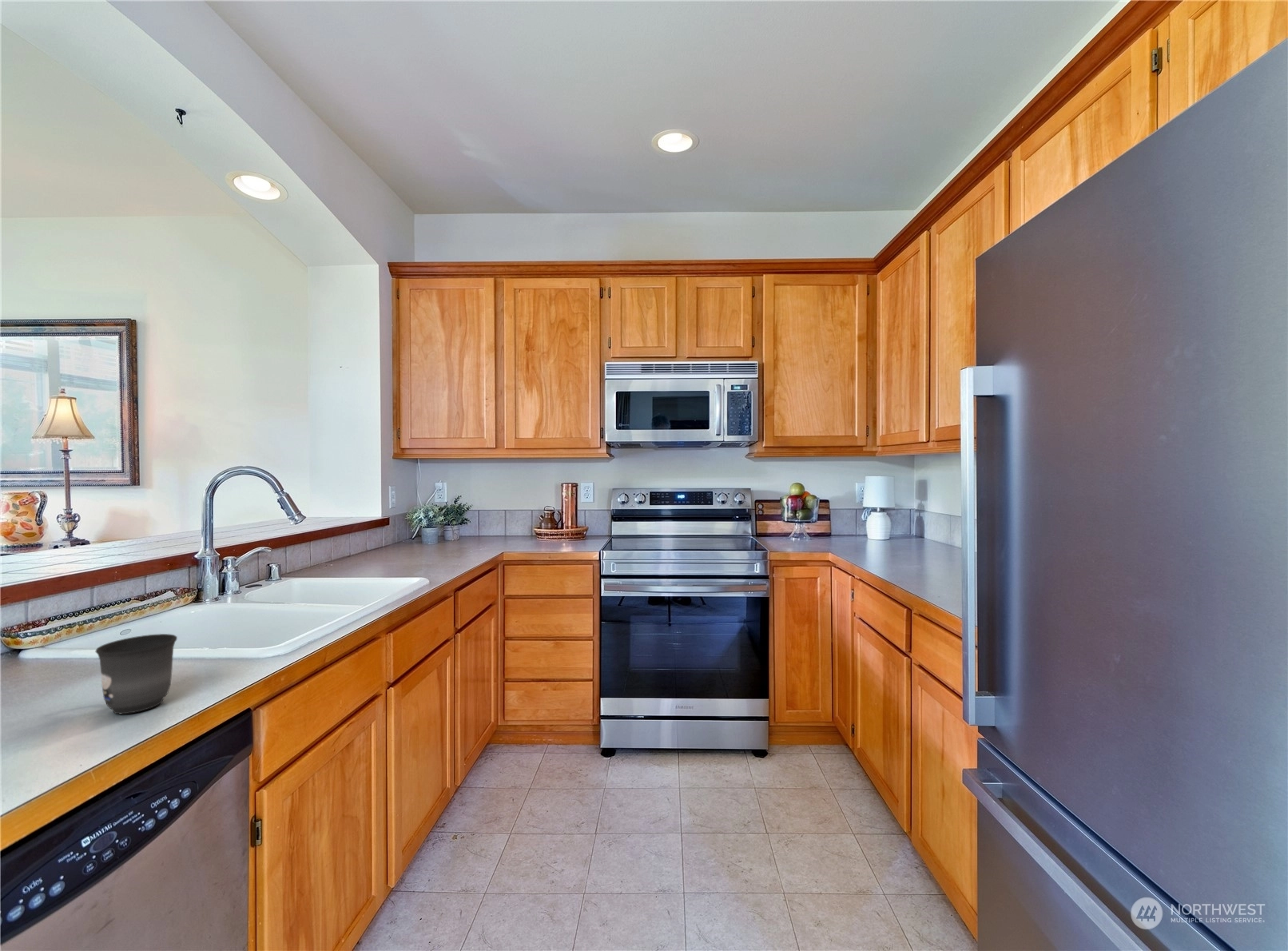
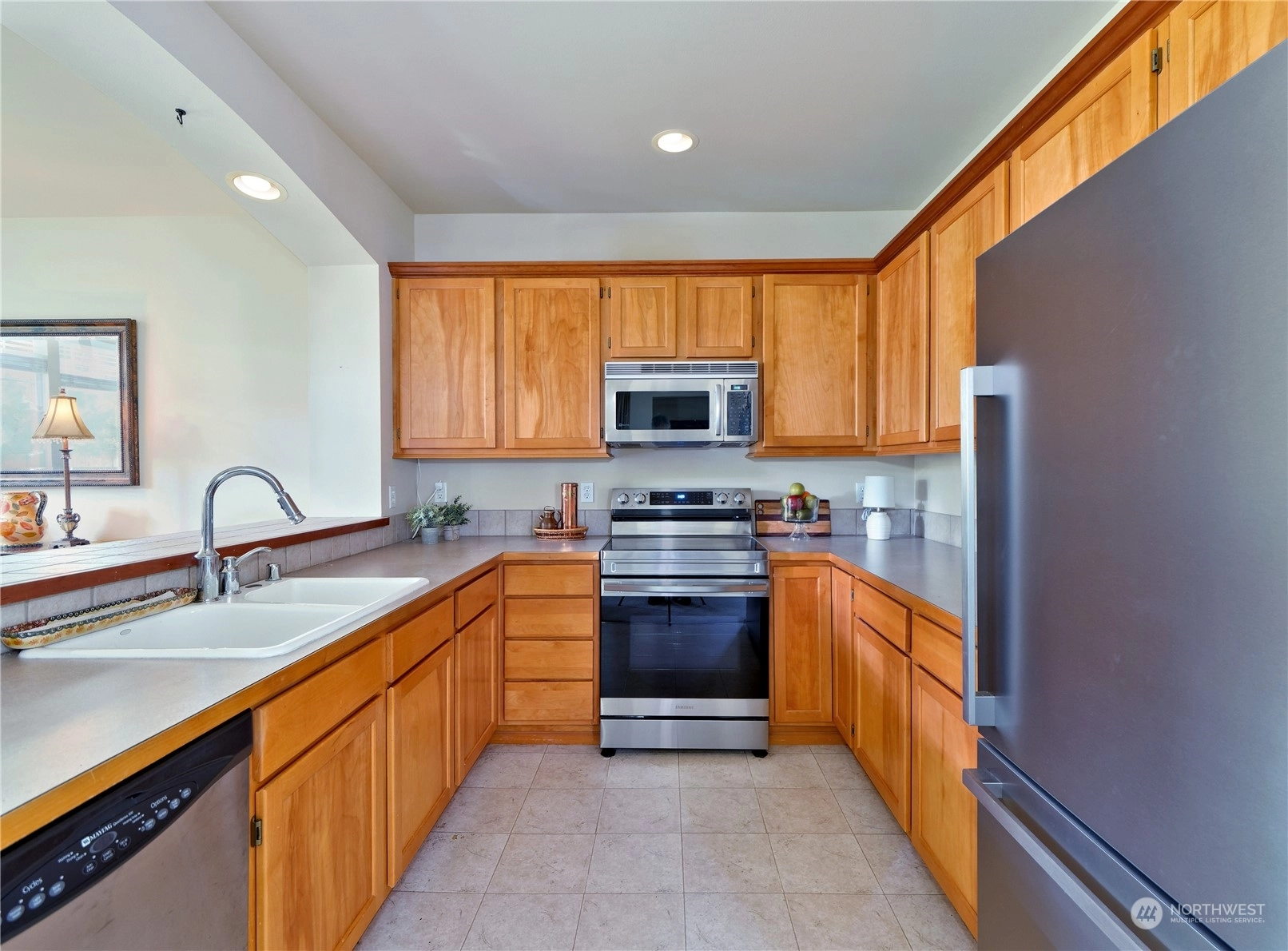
- mug [94,633,178,715]
